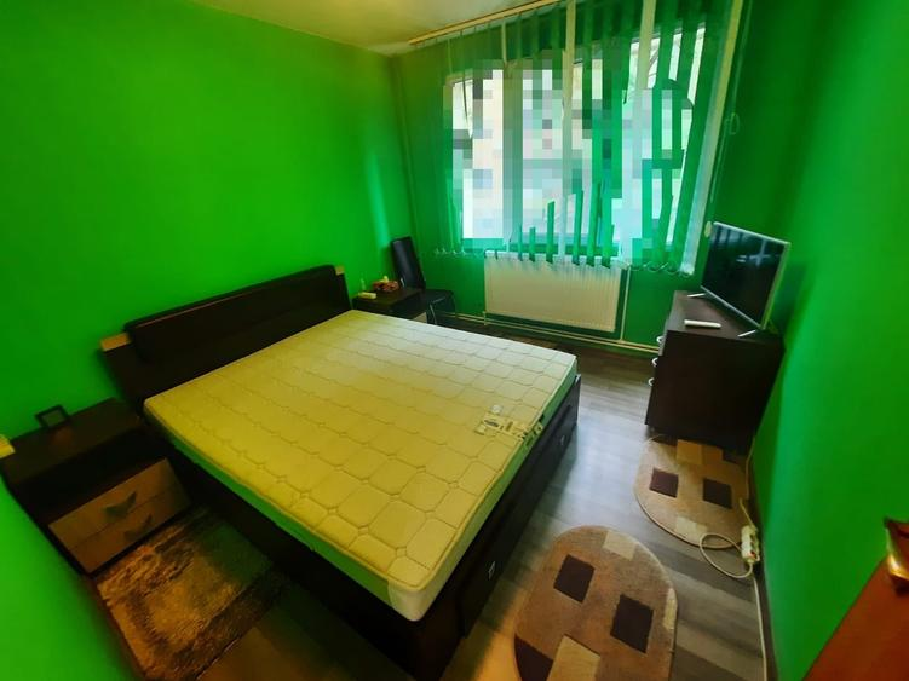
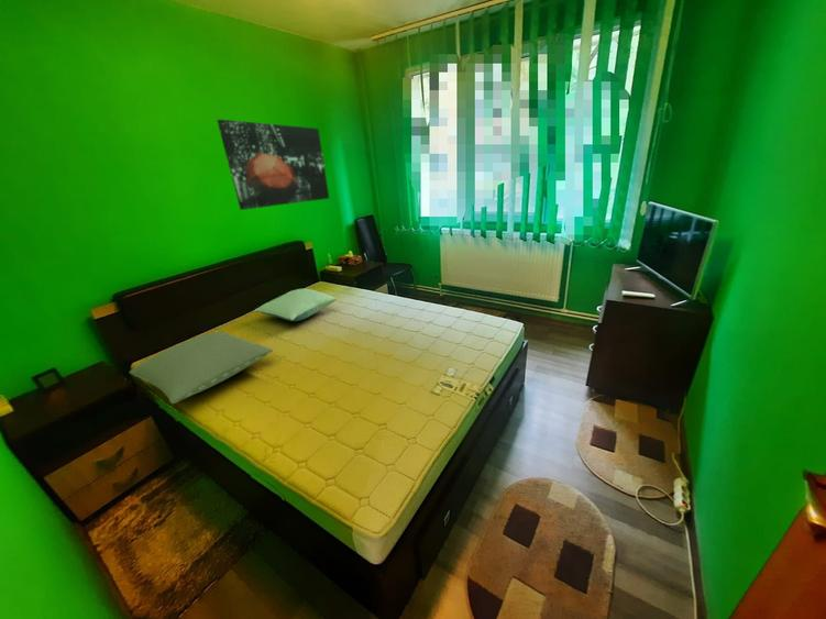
+ pillow [253,288,338,322]
+ pillow [129,330,274,405]
+ wall art [216,119,331,211]
